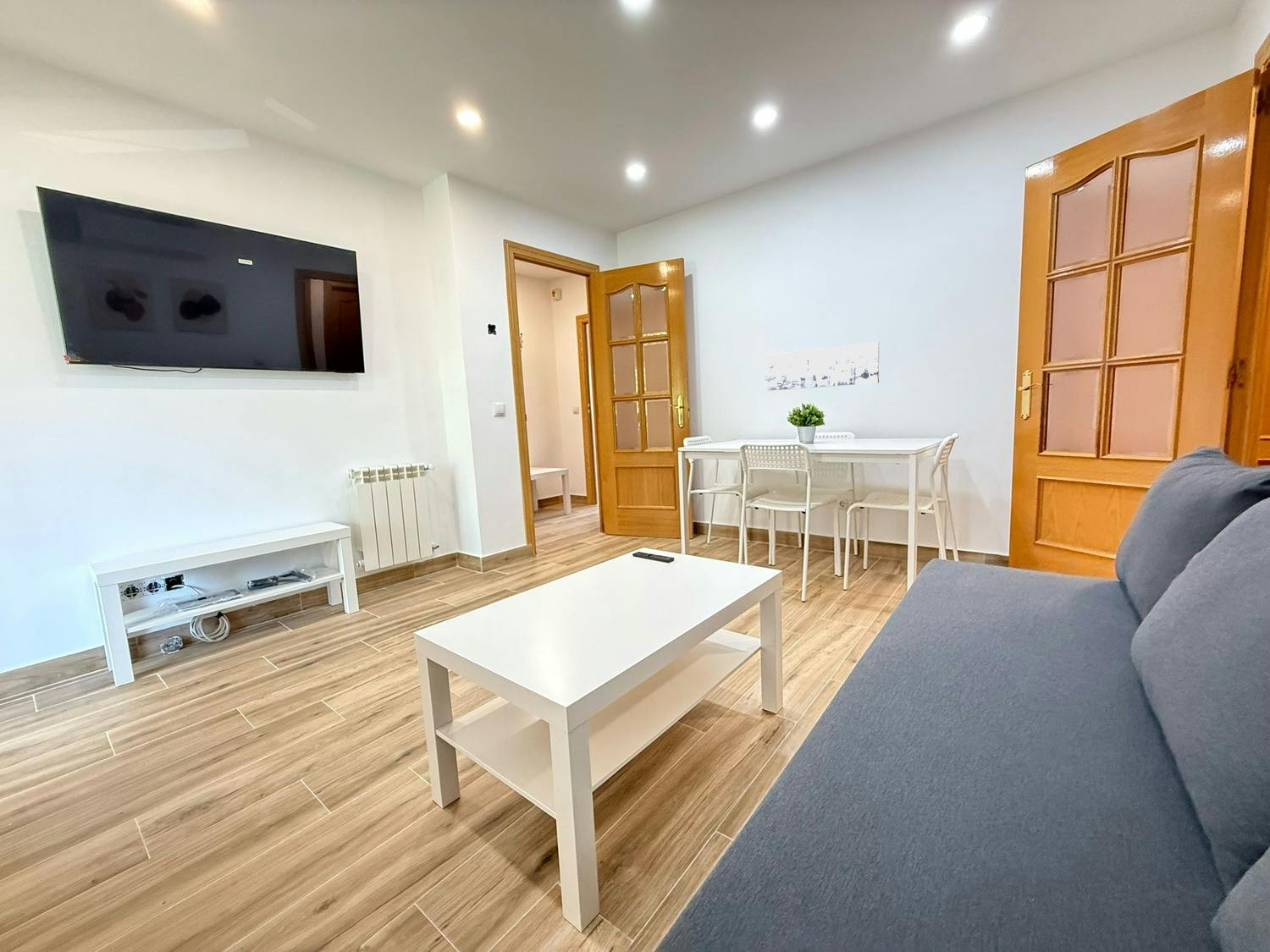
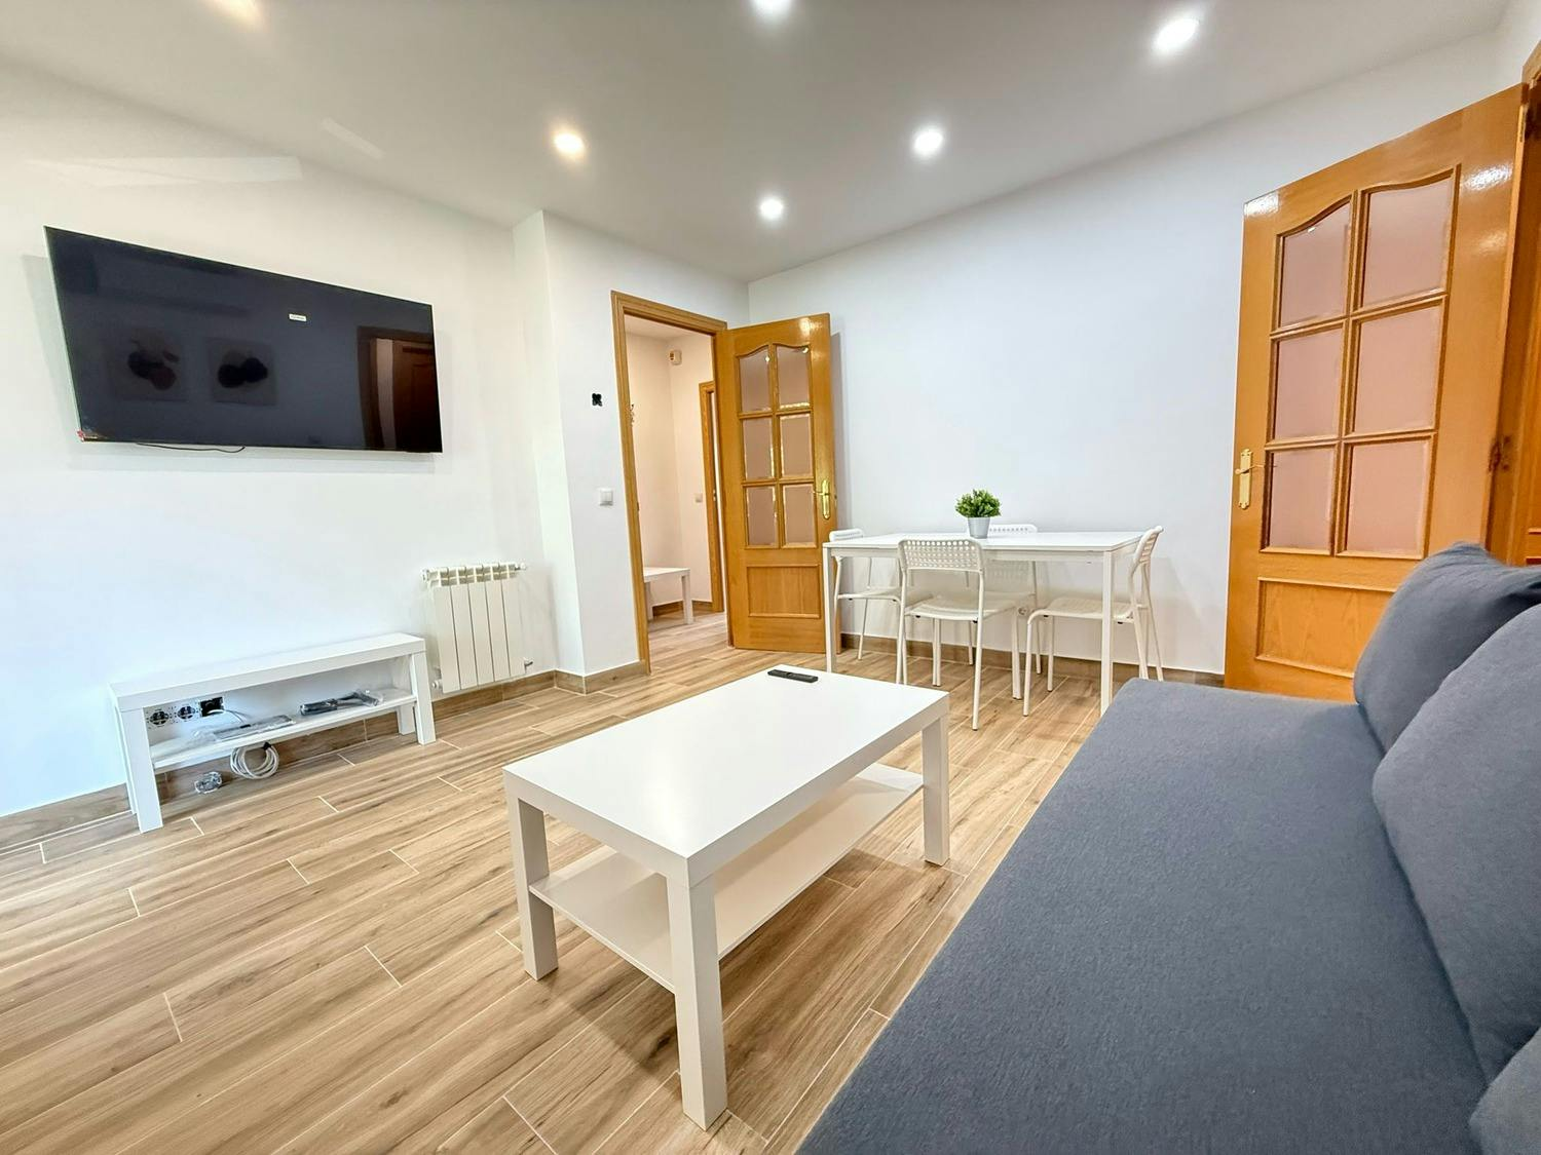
- wall art [764,341,881,392]
